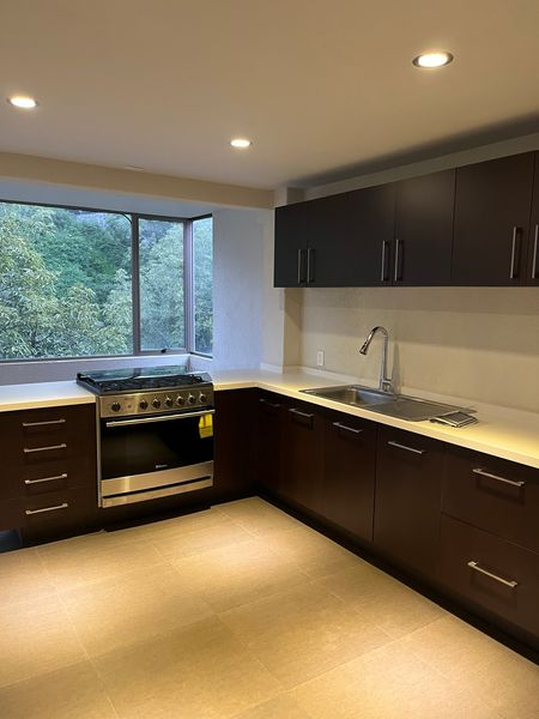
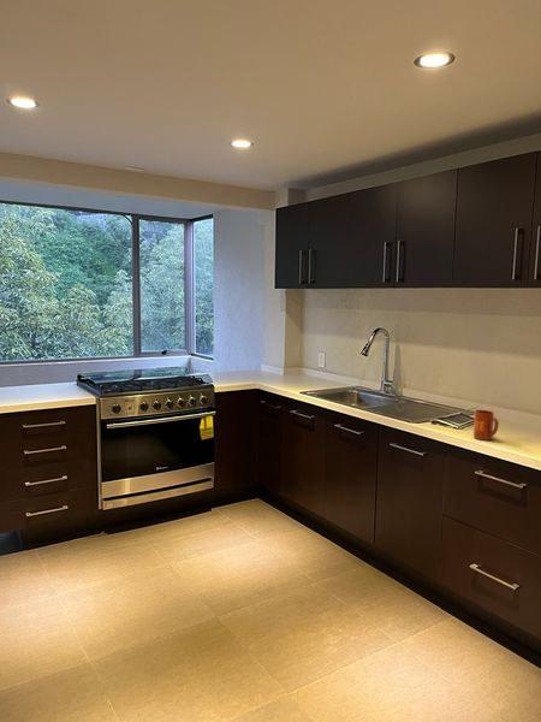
+ mug [472,409,500,442]
